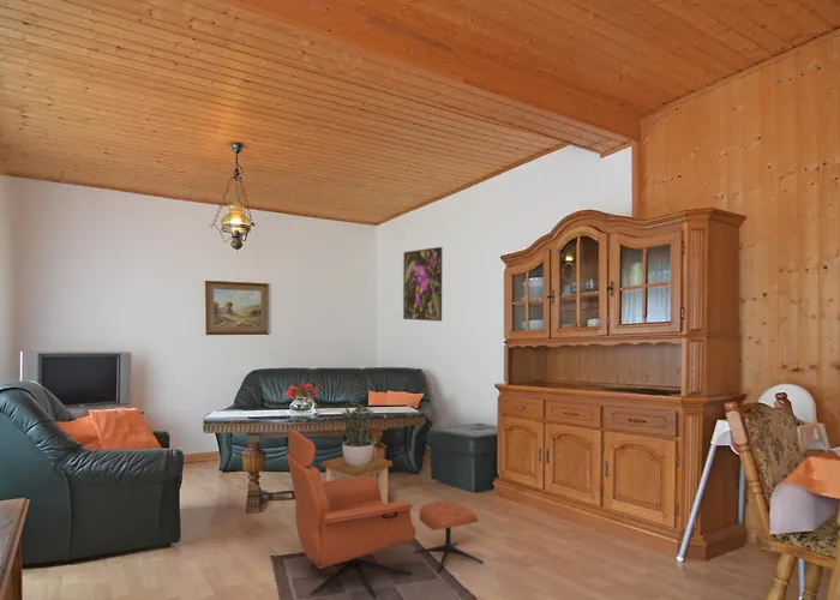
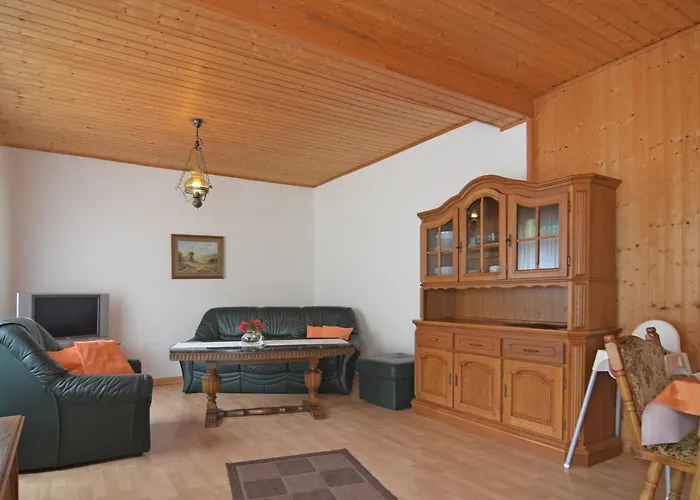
- stool [322,455,394,504]
- armchair [286,427,485,600]
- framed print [402,246,443,322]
- potted plant [340,402,374,466]
